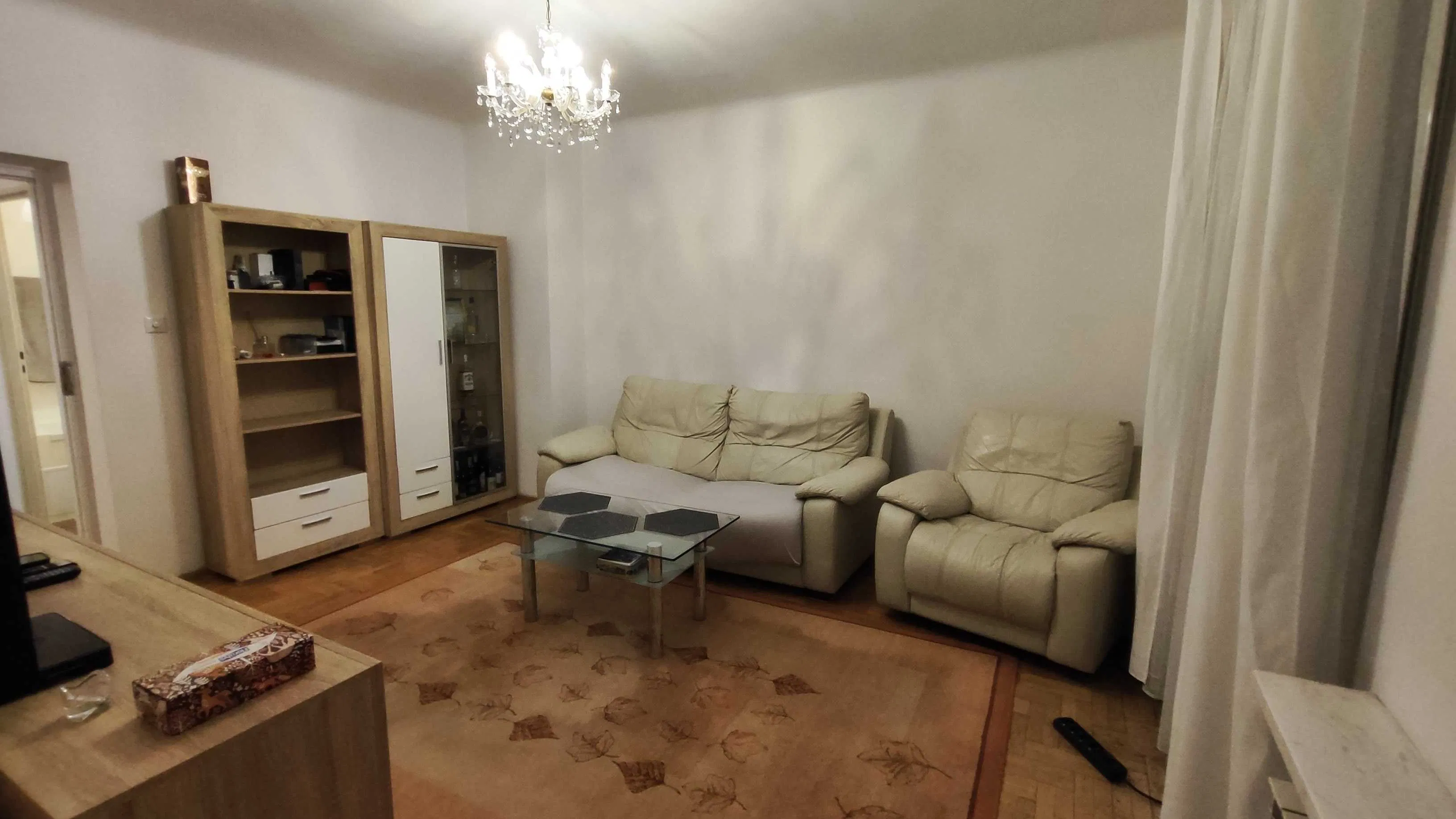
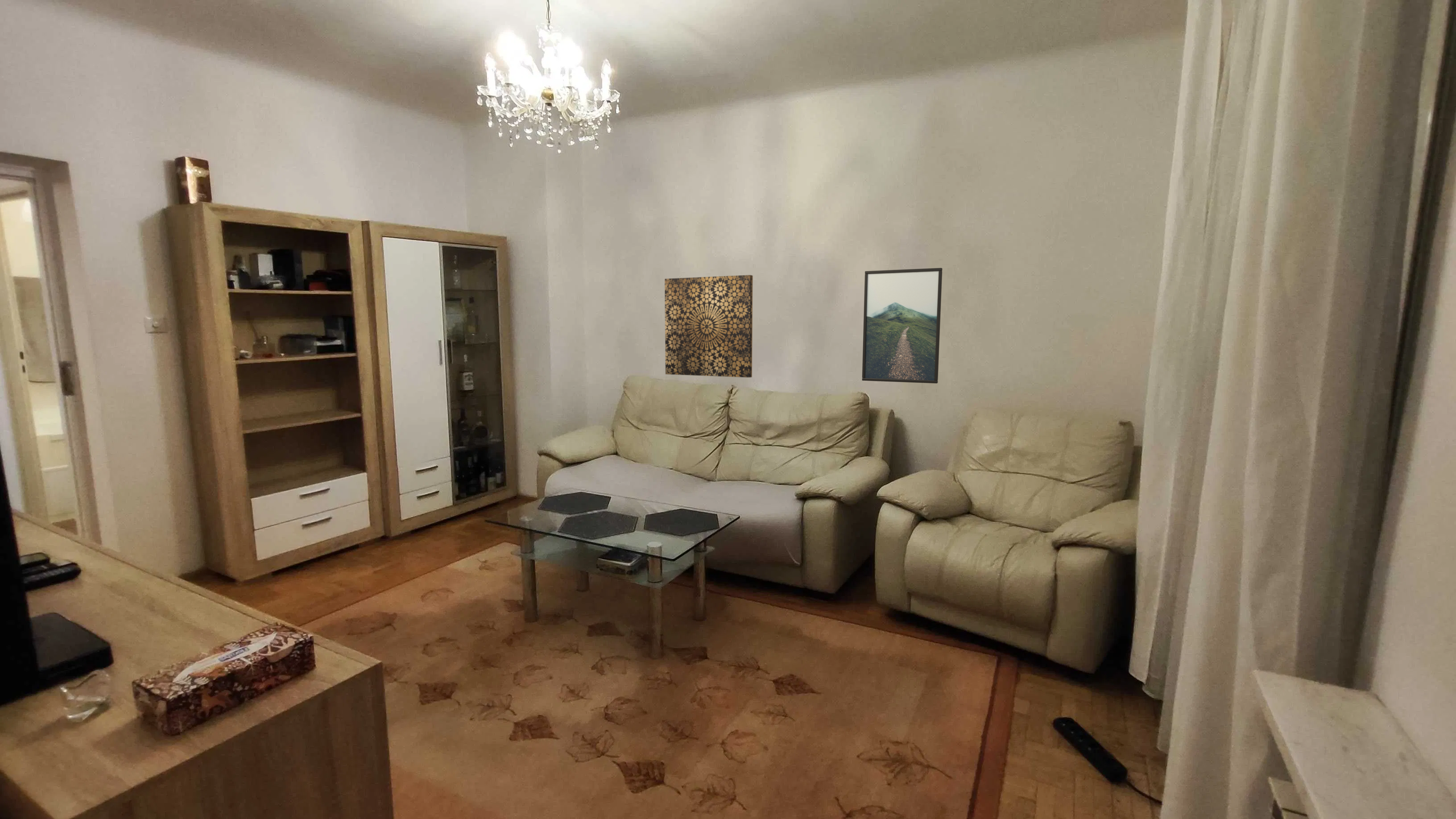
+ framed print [861,268,943,384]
+ wall art [664,274,753,378]
